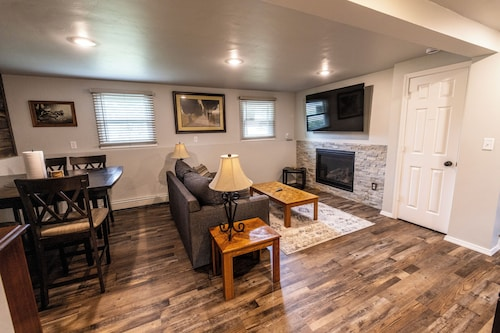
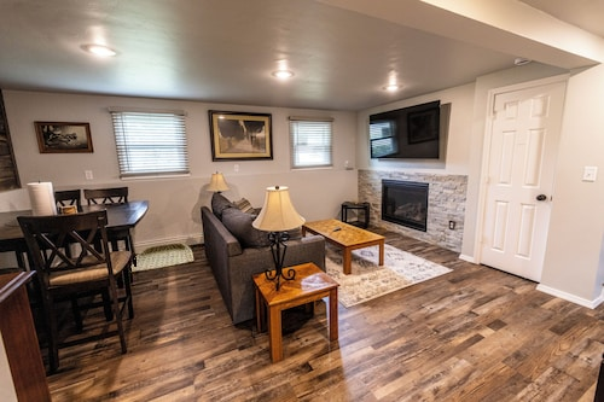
+ woven basket [130,241,194,273]
